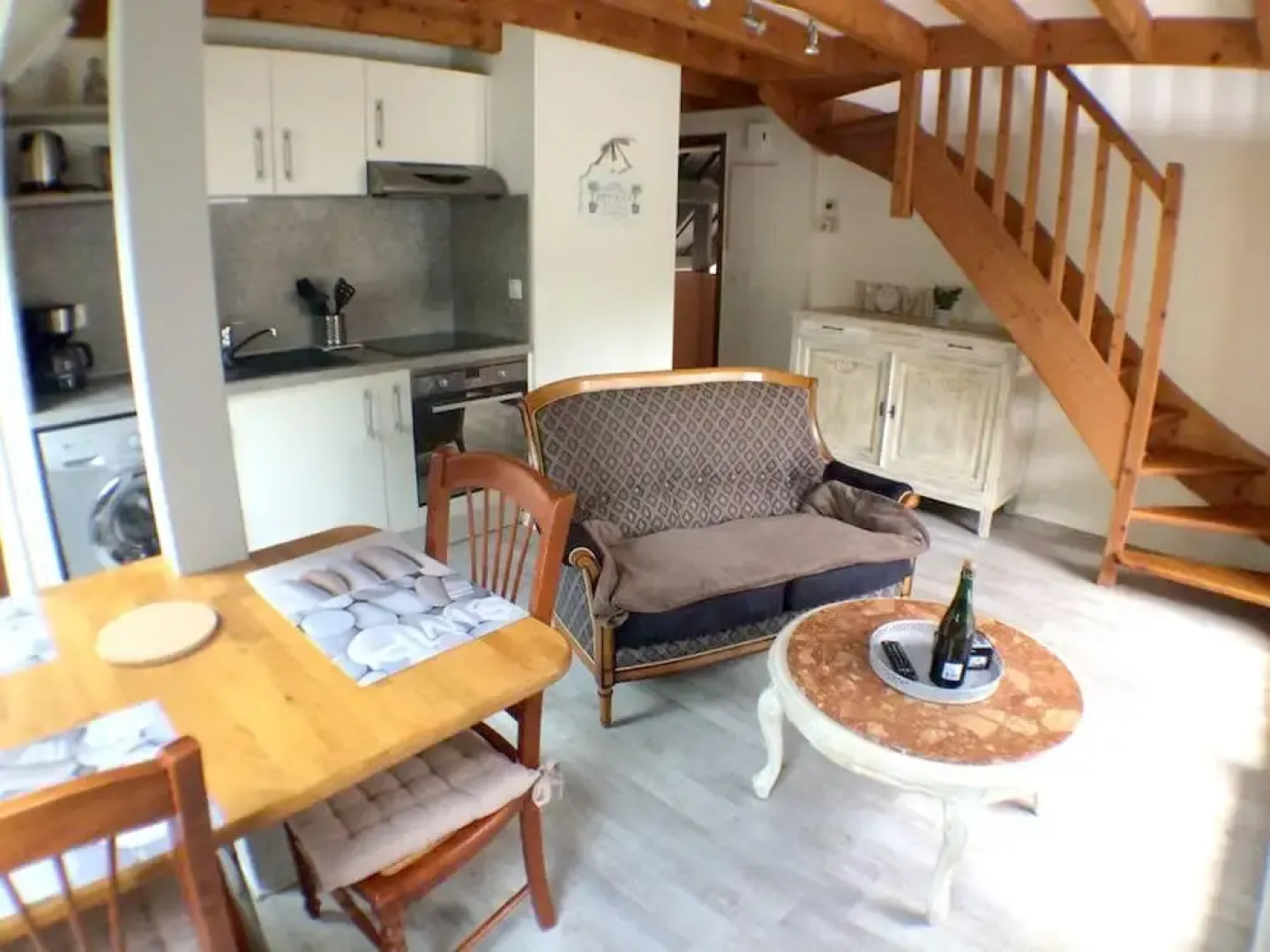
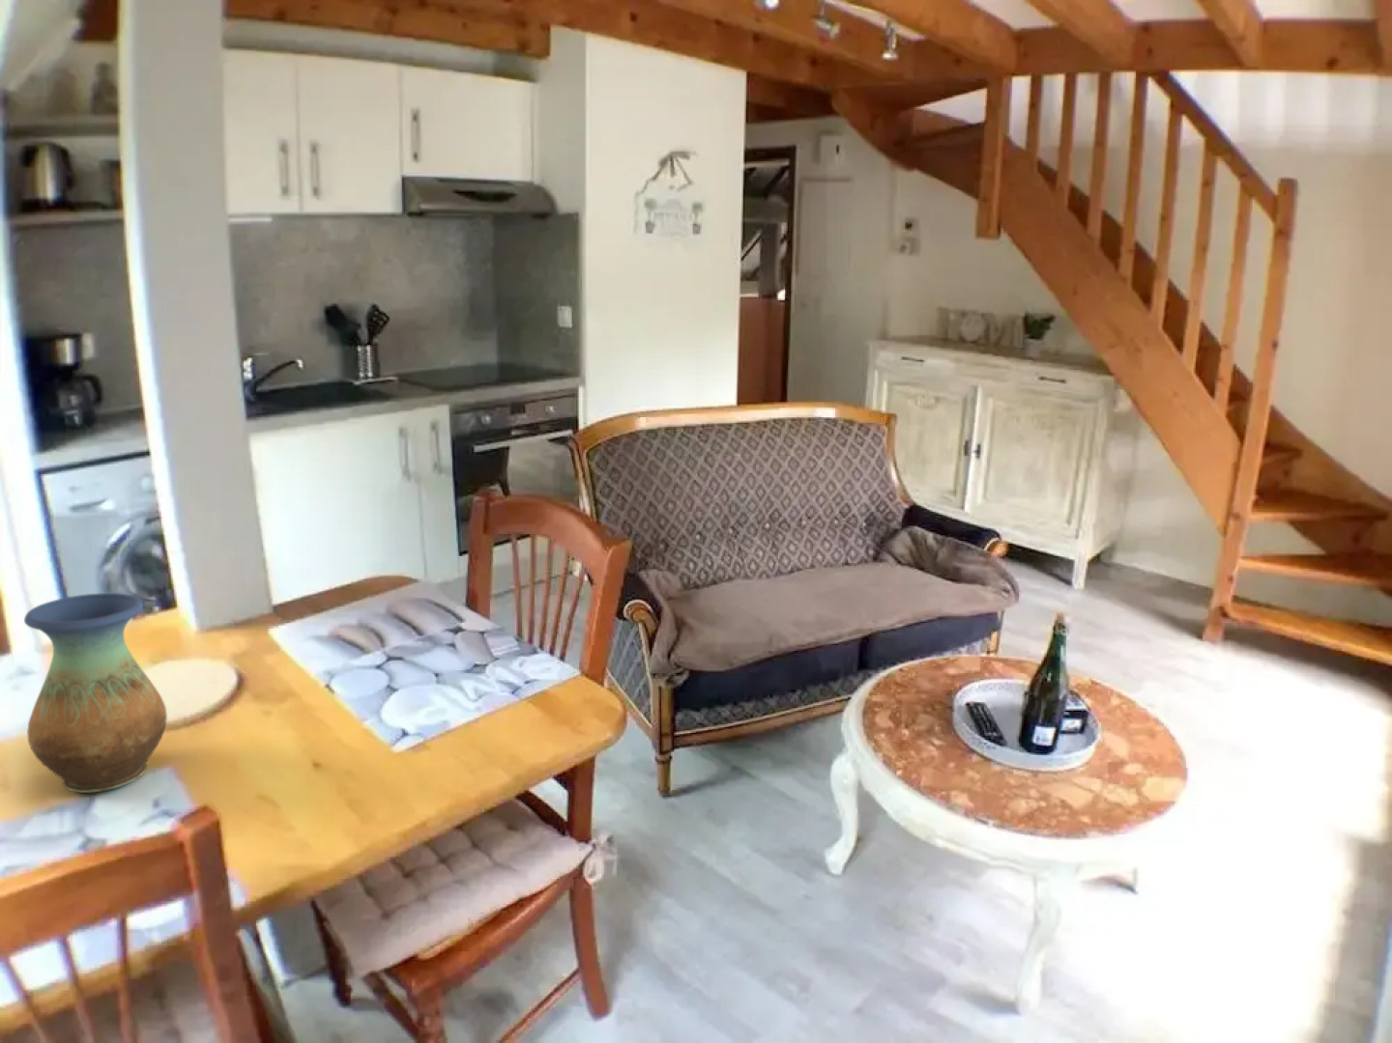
+ vase [23,592,168,794]
